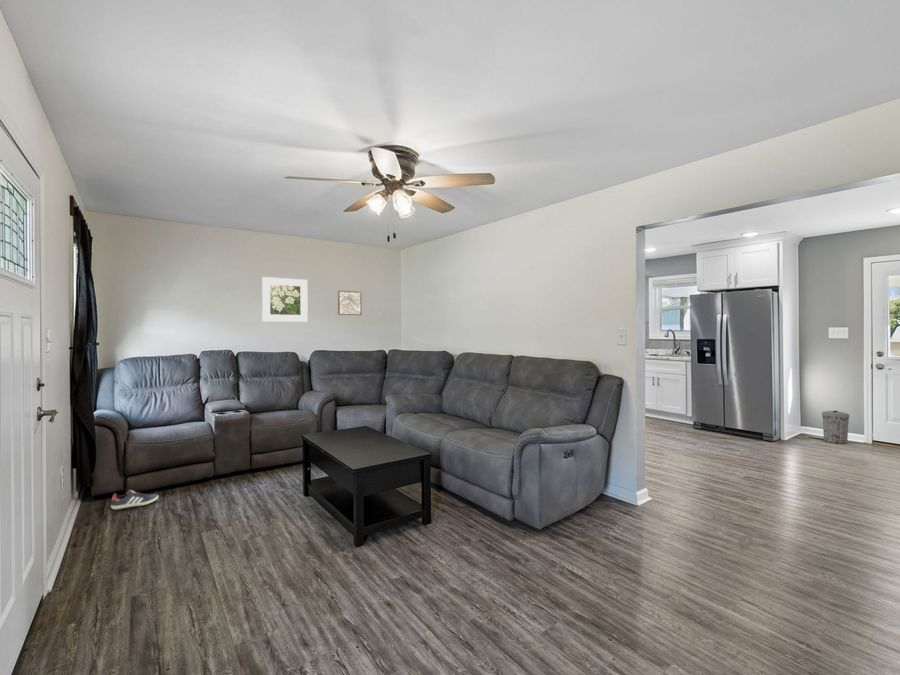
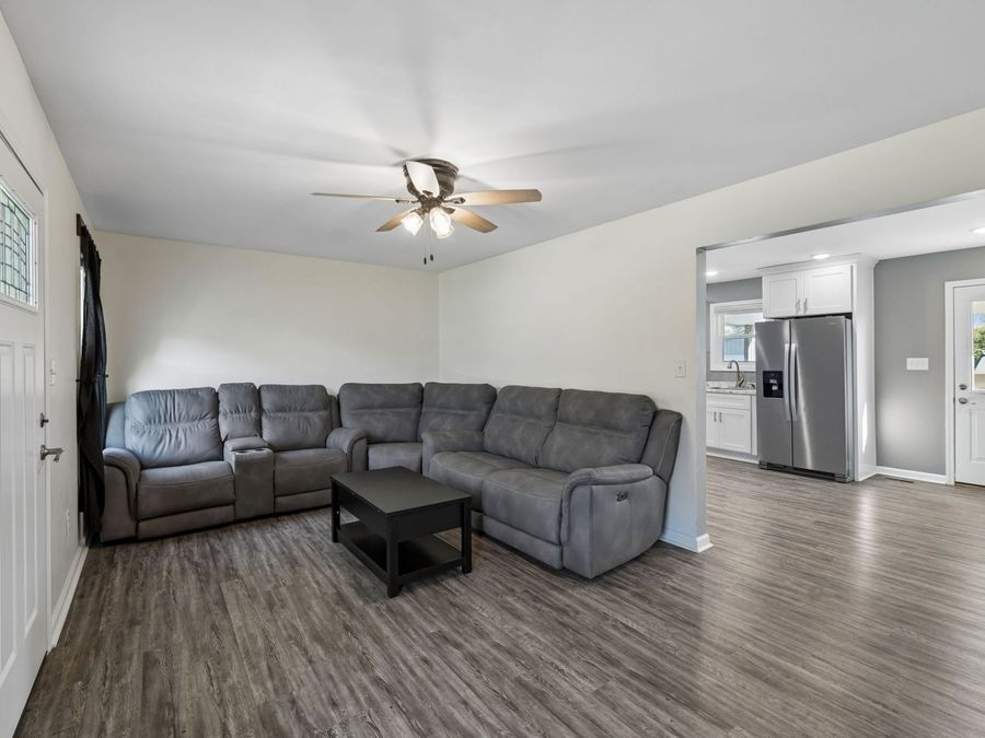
- sneaker [110,488,159,510]
- wall art [337,290,363,316]
- trash can [821,410,851,445]
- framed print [261,276,309,323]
